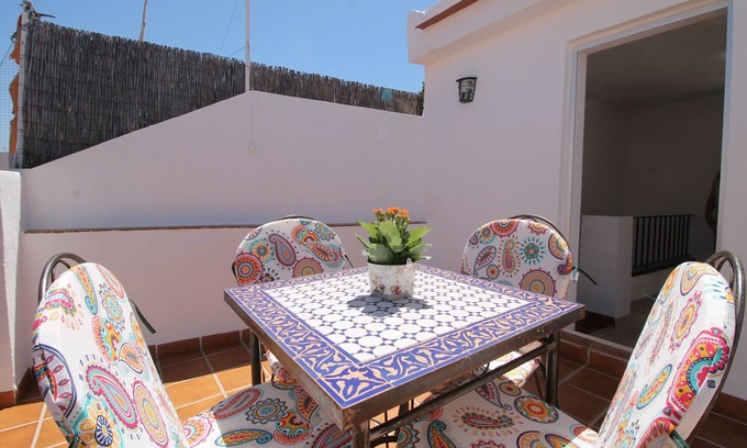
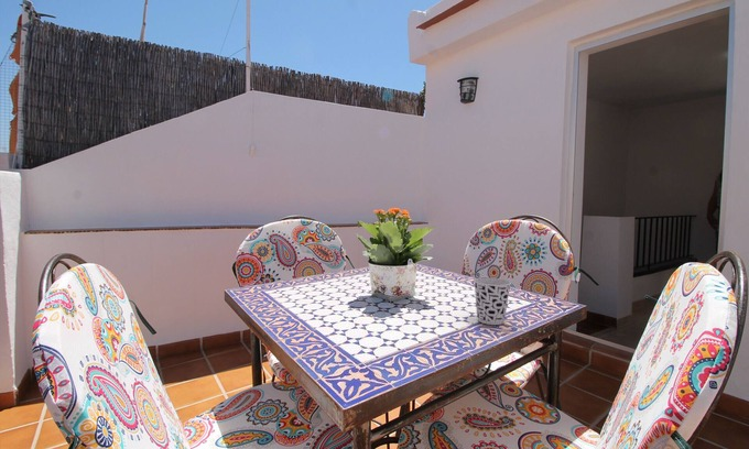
+ cup [473,276,512,326]
